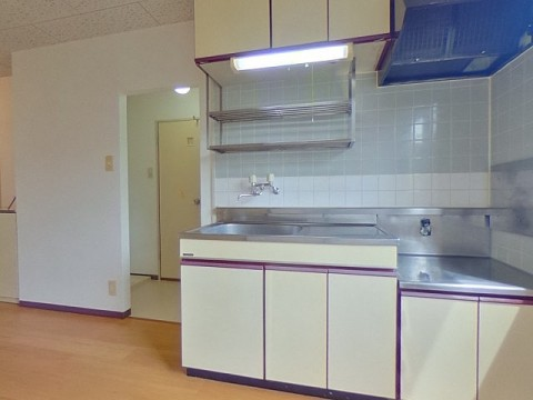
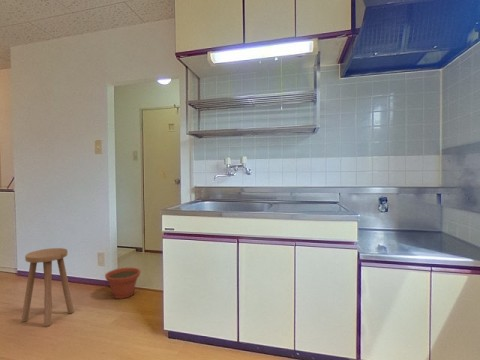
+ plant pot [104,267,141,300]
+ stool [20,247,75,327]
